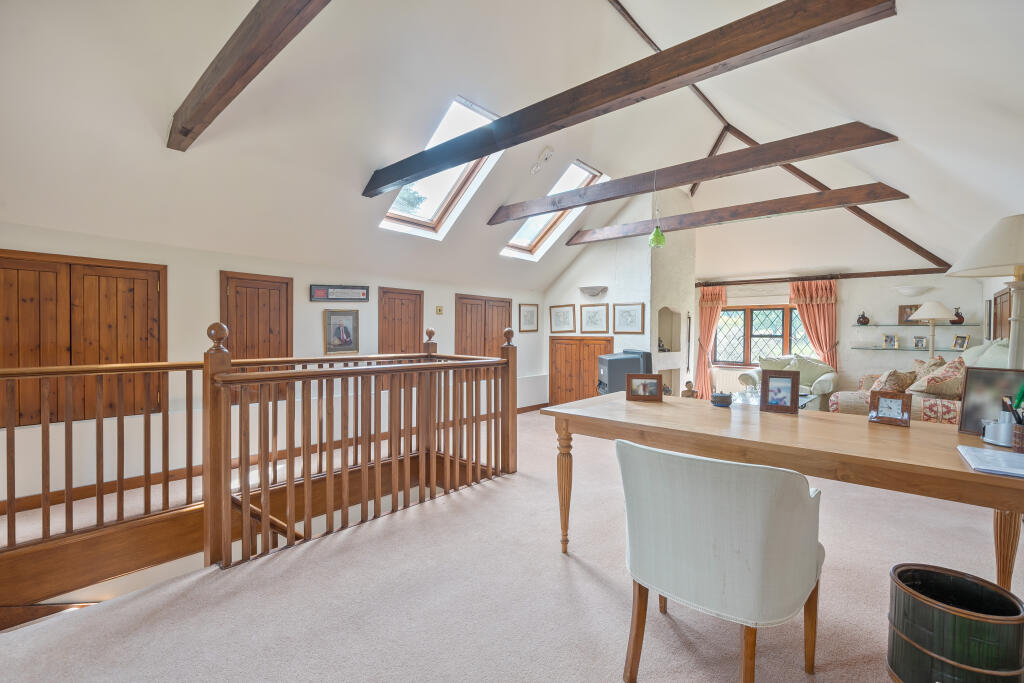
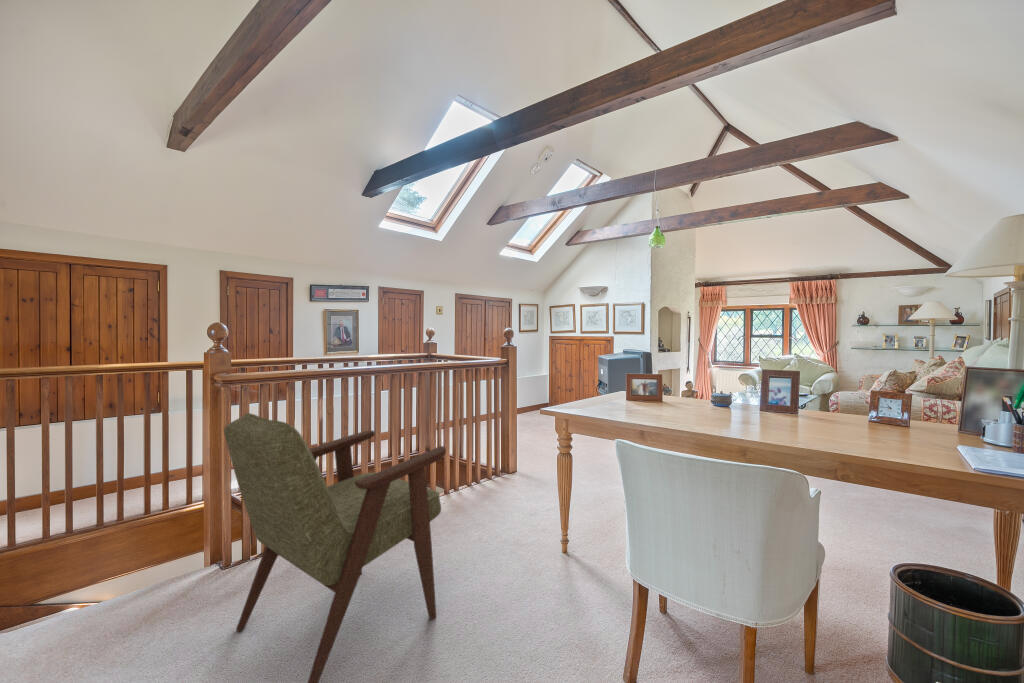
+ armchair [223,412,447,683]
